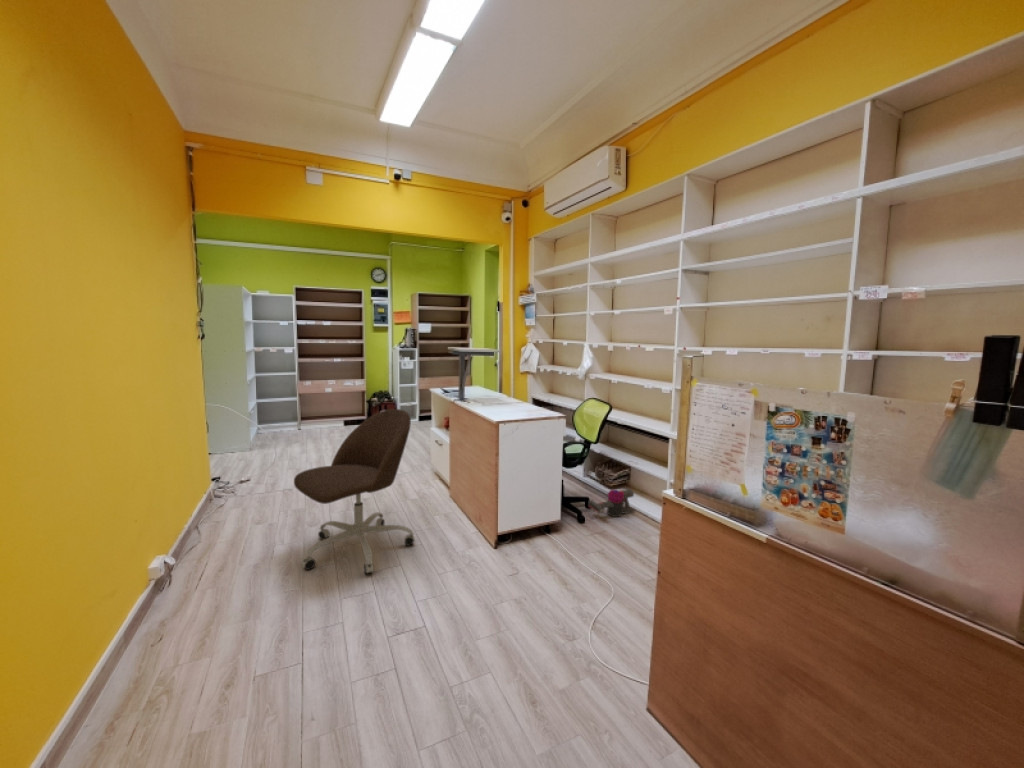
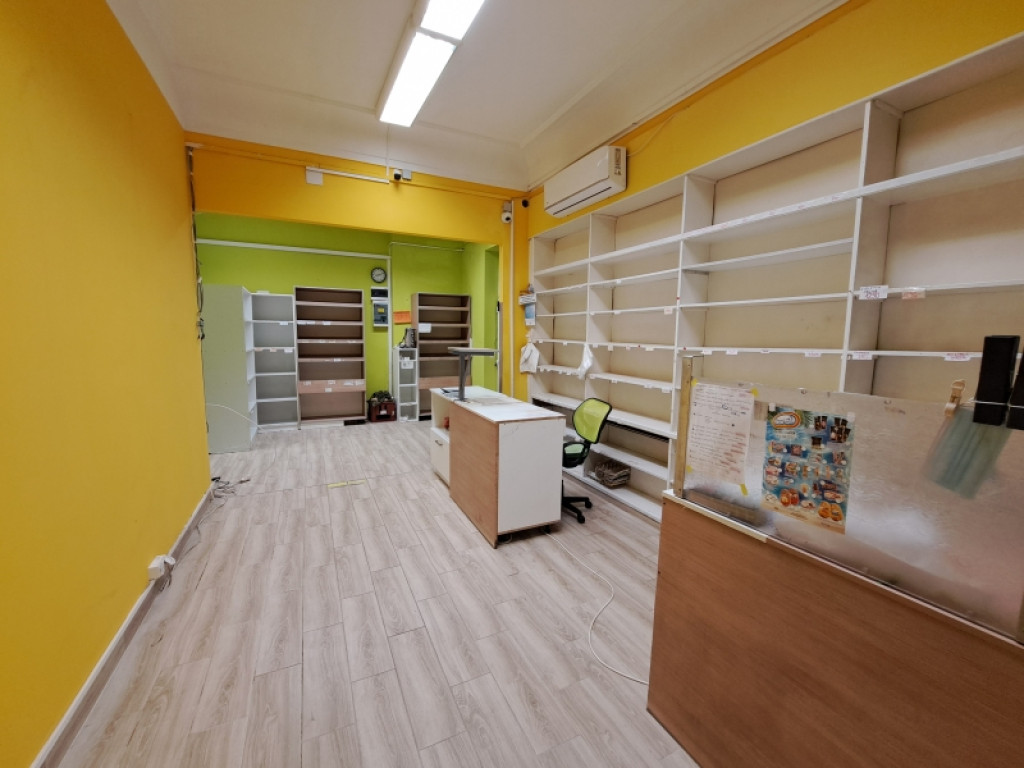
- office chair [293,408,416,575]
- vacuum cleaner [587,488,636,518]
